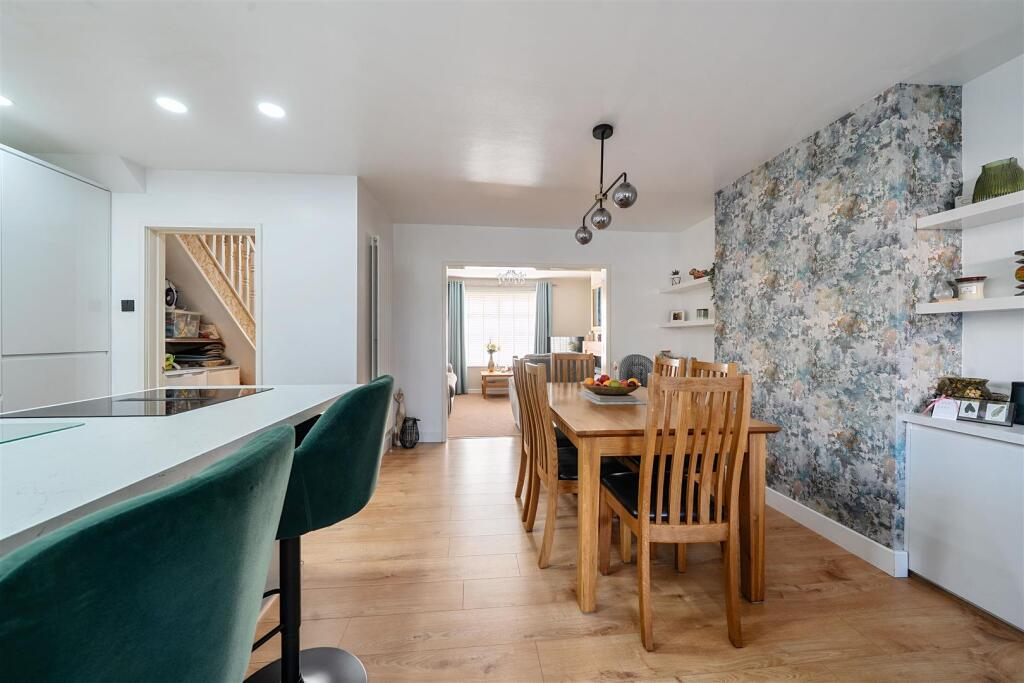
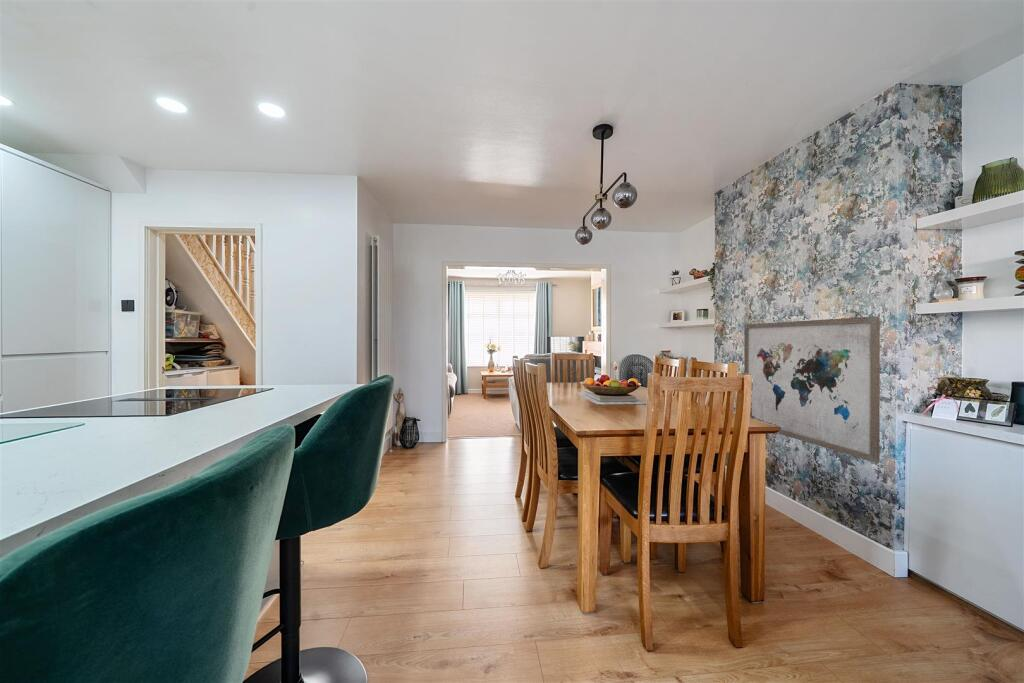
+ wall art [743,315,881,464]
